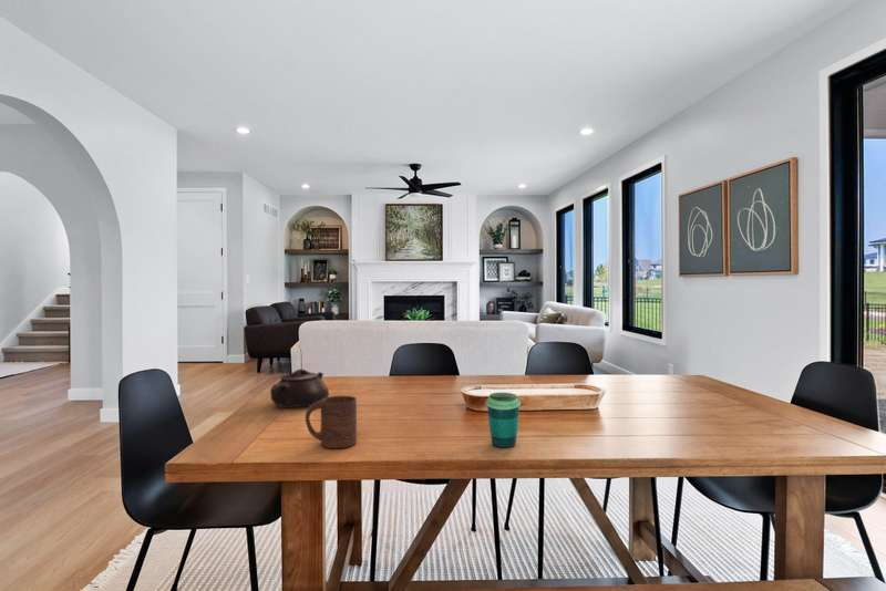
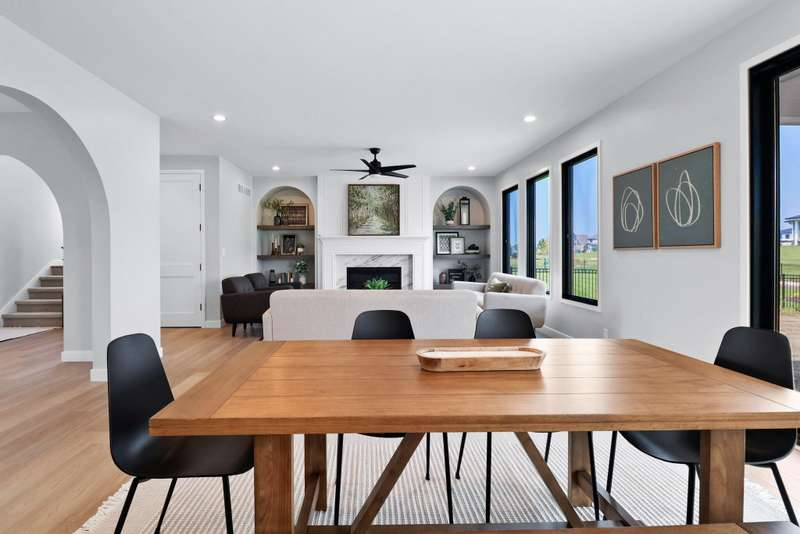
- cup [305,394,358,449]
- teapot [269,367,330,409]
- cup [485,392,522,448]
